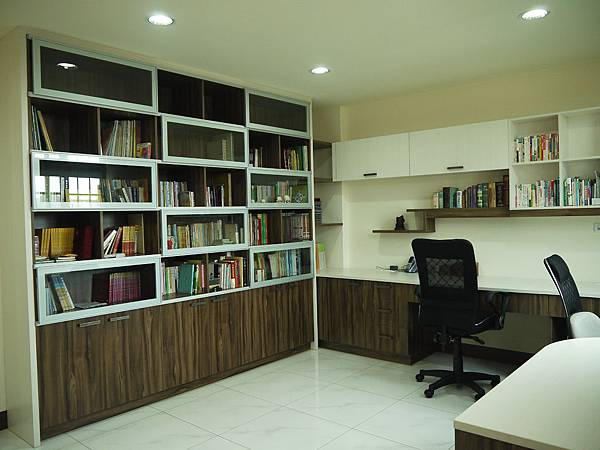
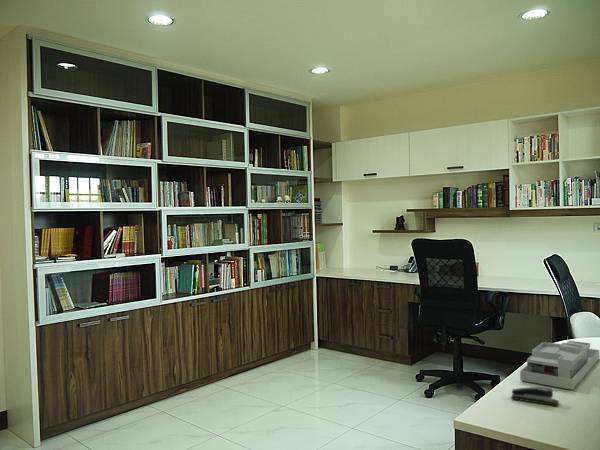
+ desk organizer [519,340,600,391]
+ stapler [510,386,559,407]
